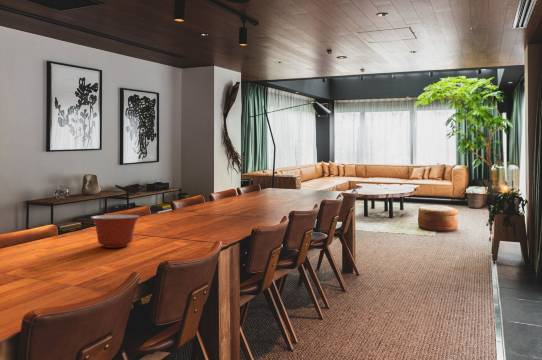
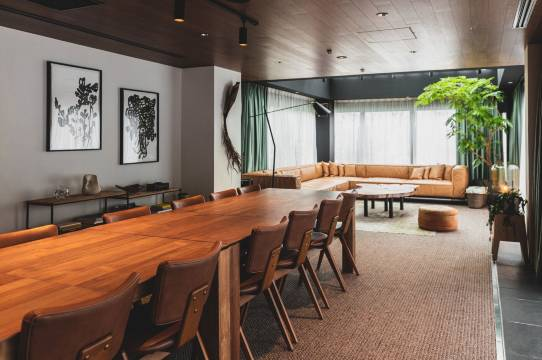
- mixing bowl [90,214,141,249]
